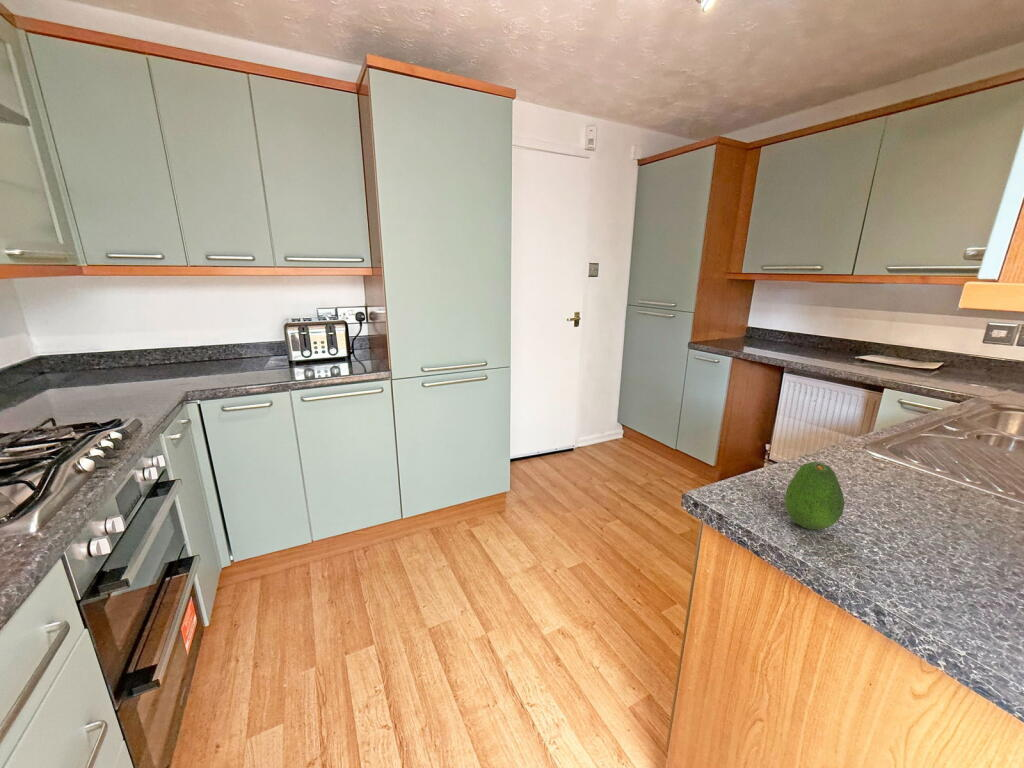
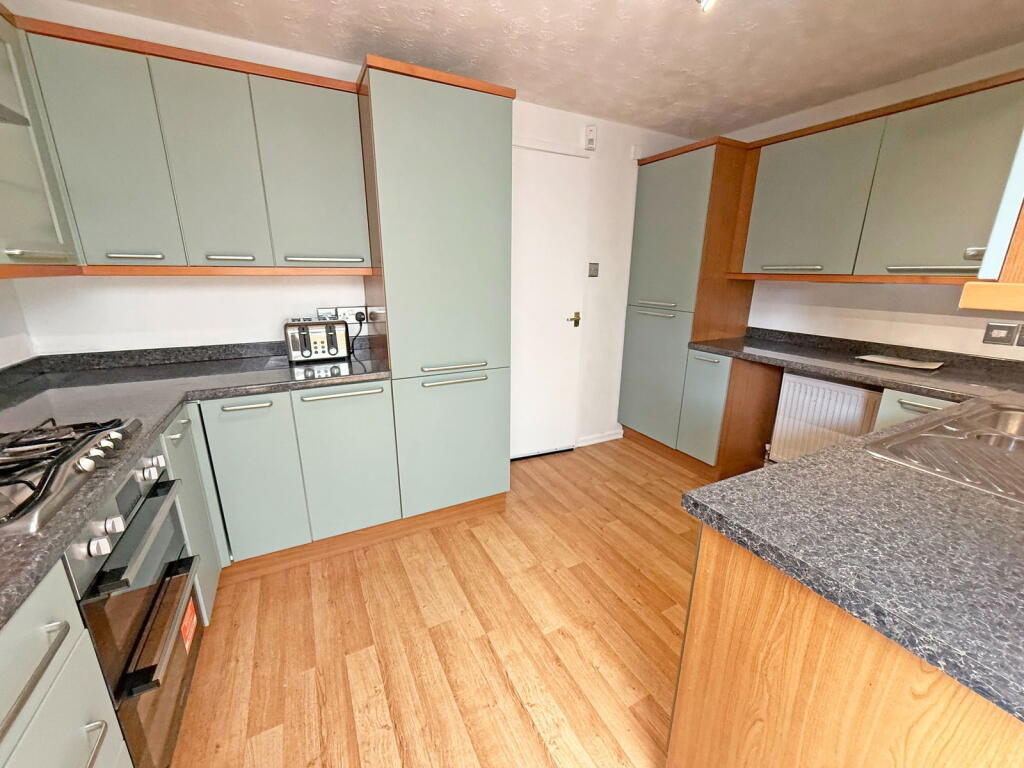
- fruit [784,460,845,530]
